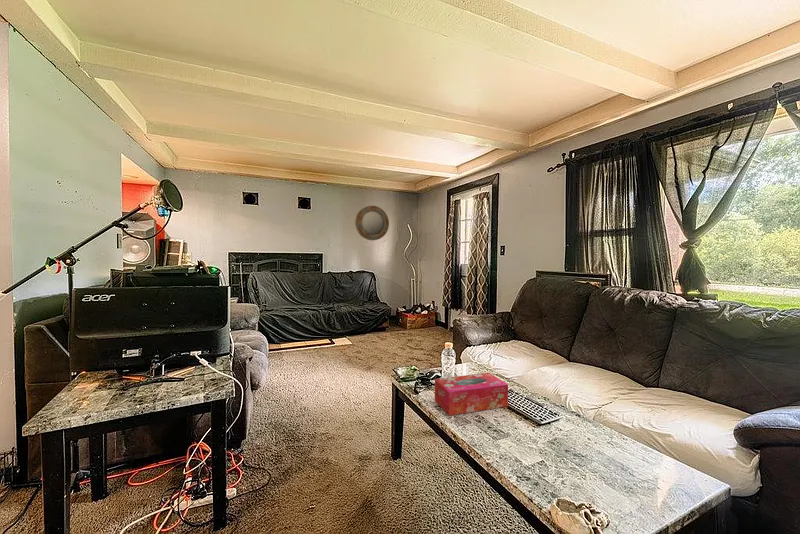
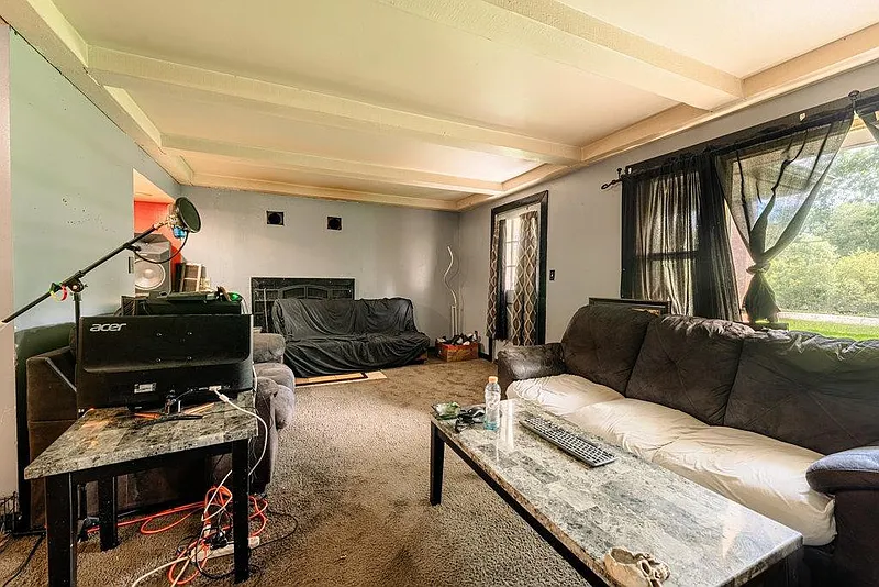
- home mirror [354,205,390,241]
- tissue box [434,372,509,416]
